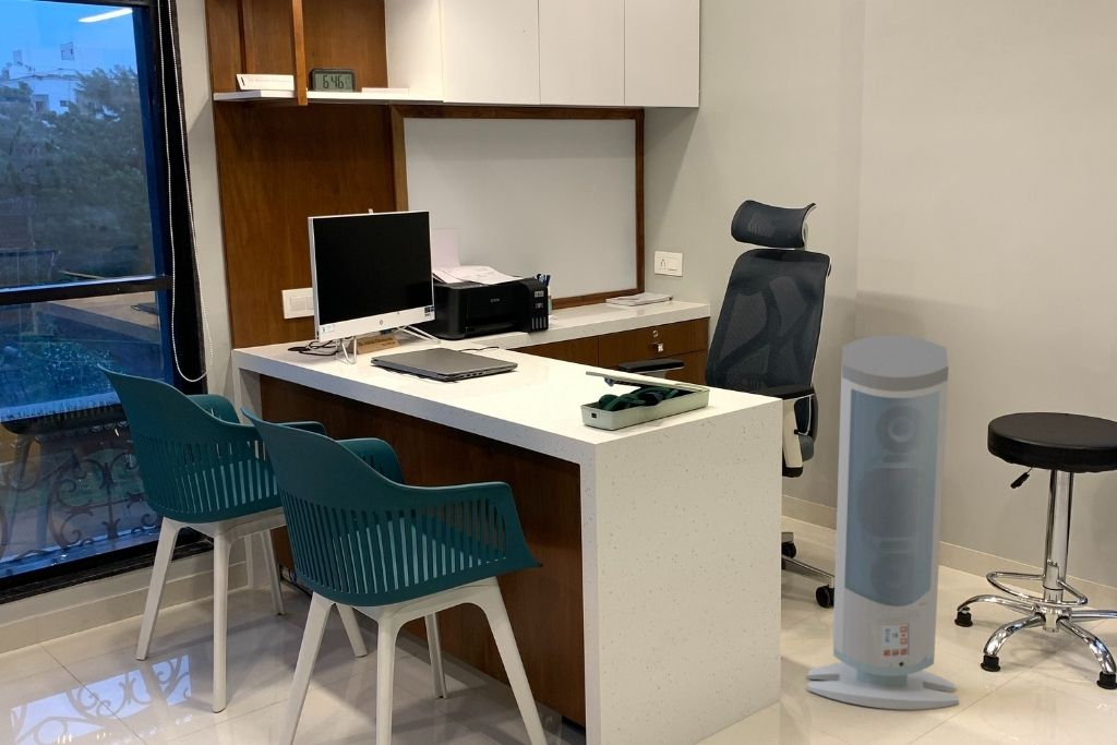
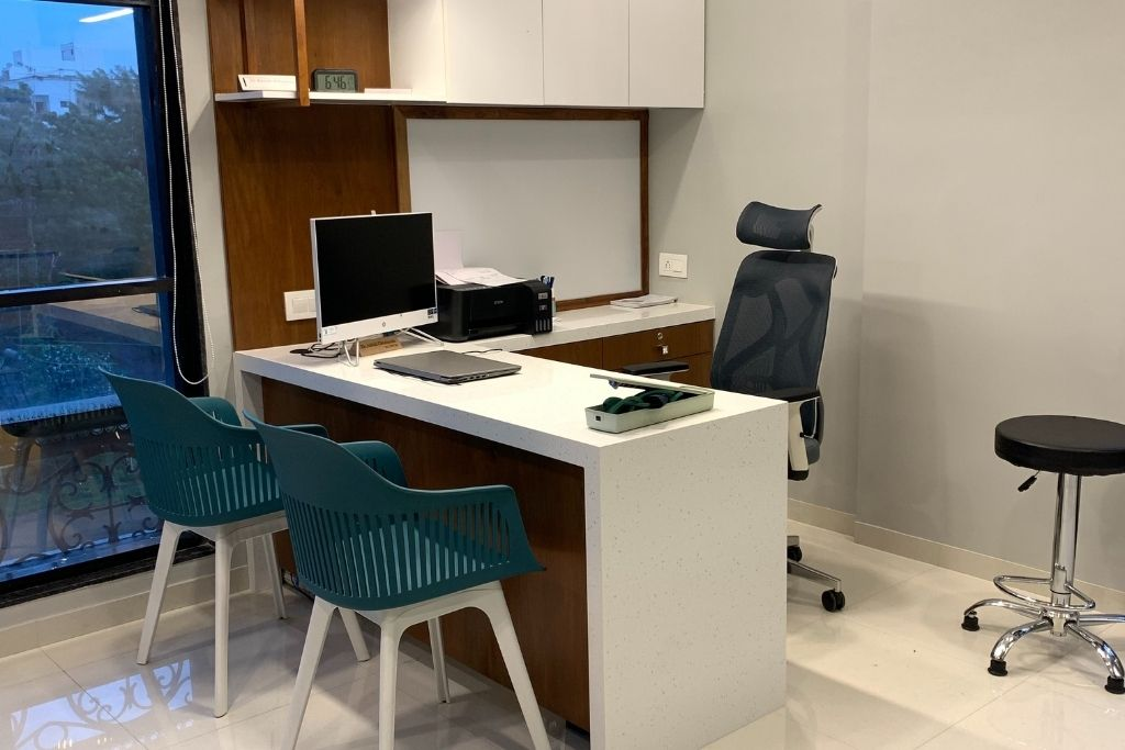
- air purifier [807,334,960,710]
